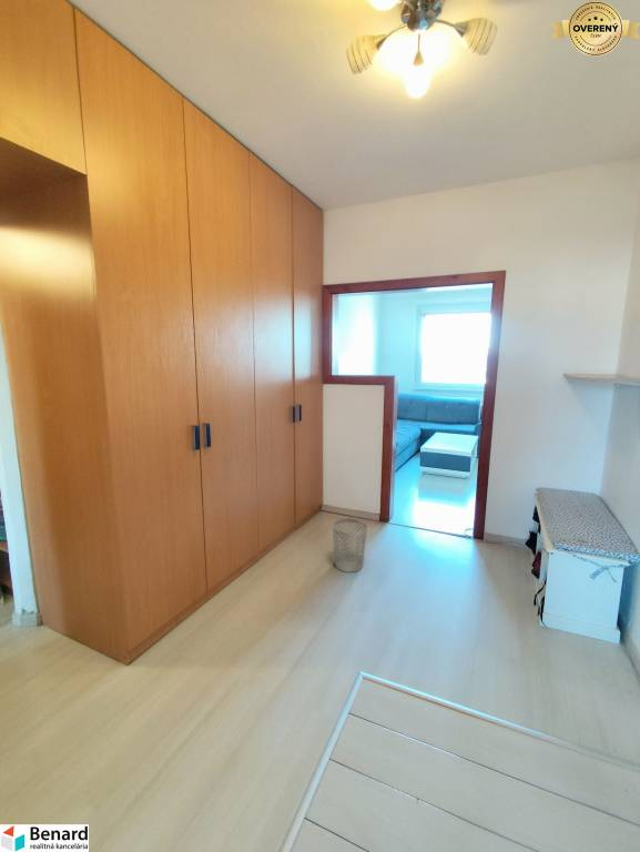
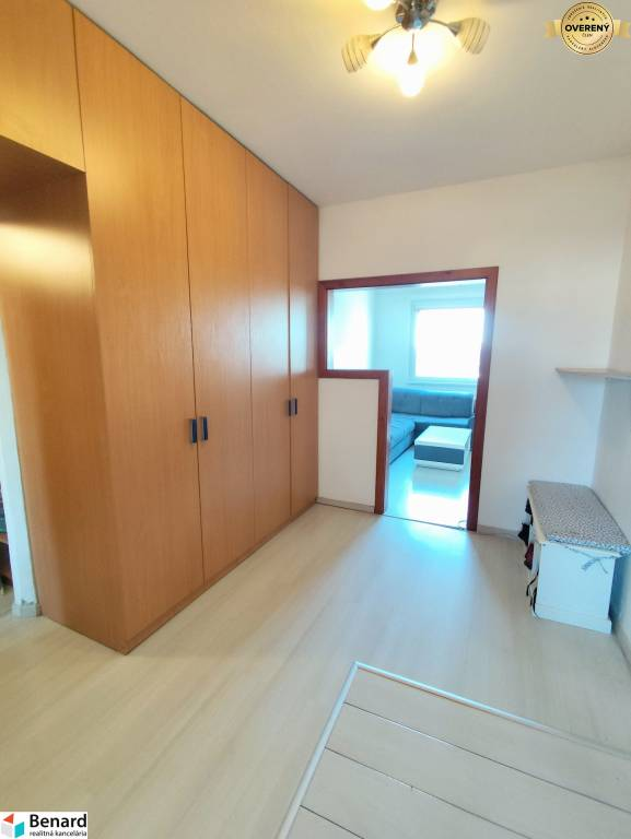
- wastebasket [332,517,368,574]
